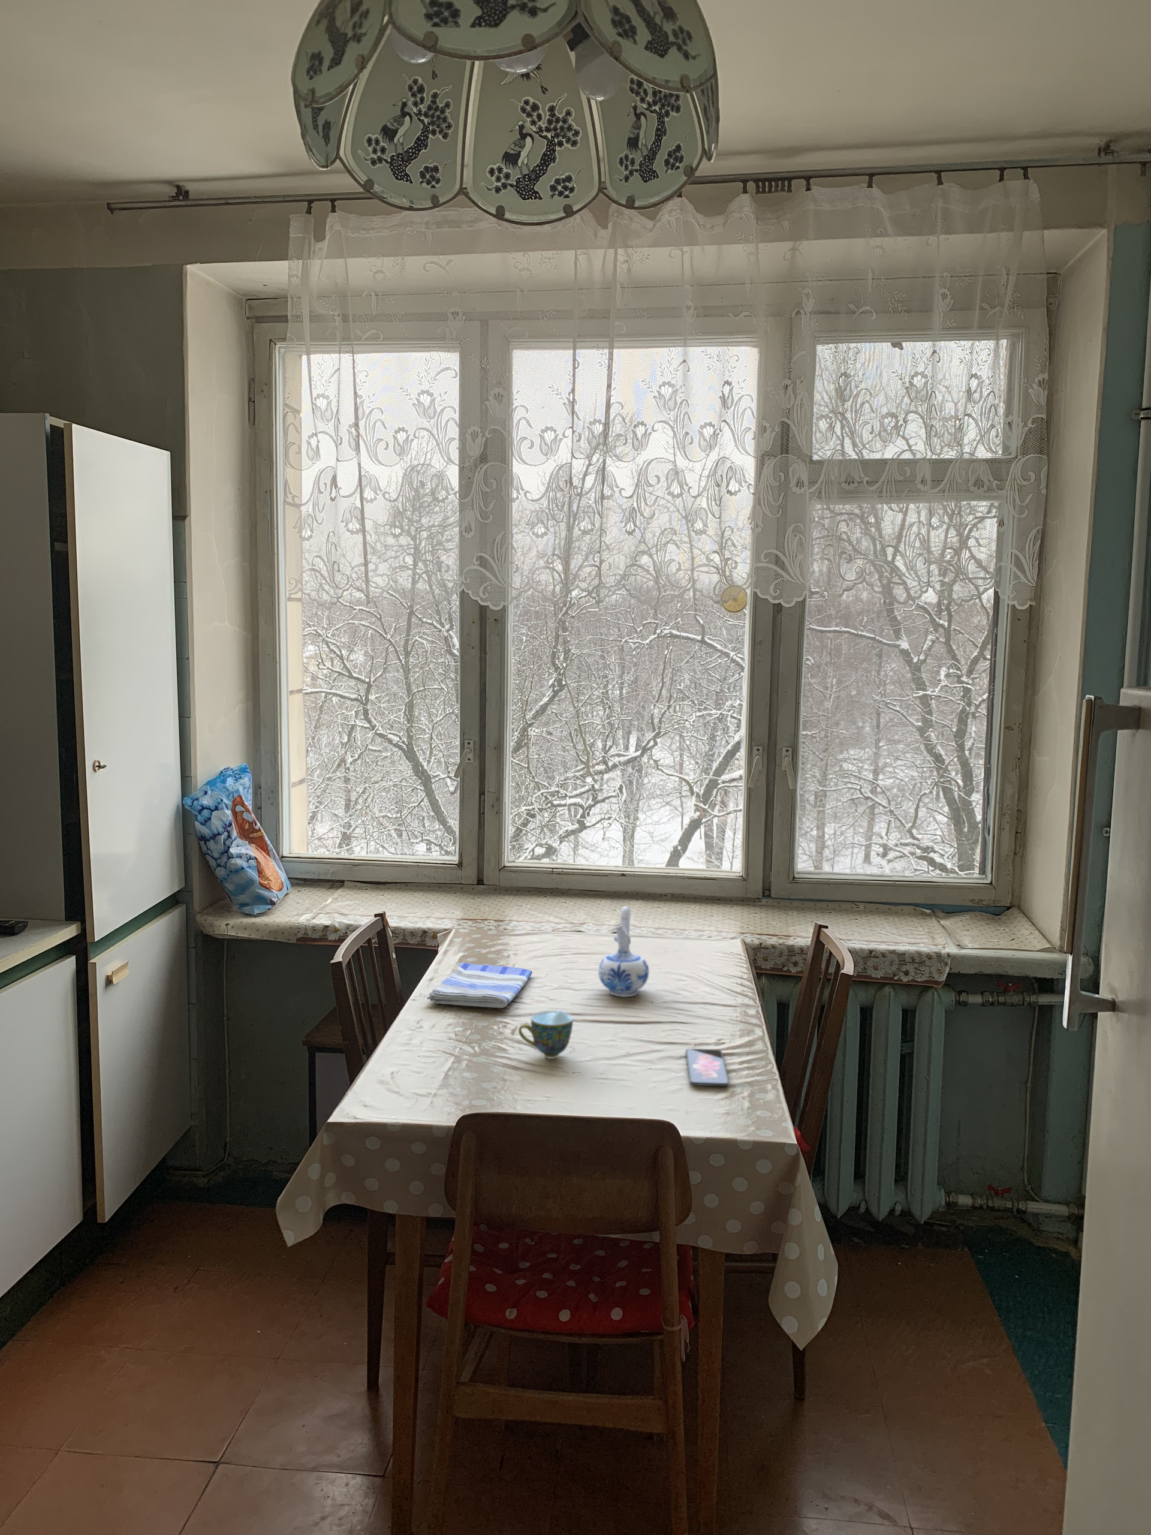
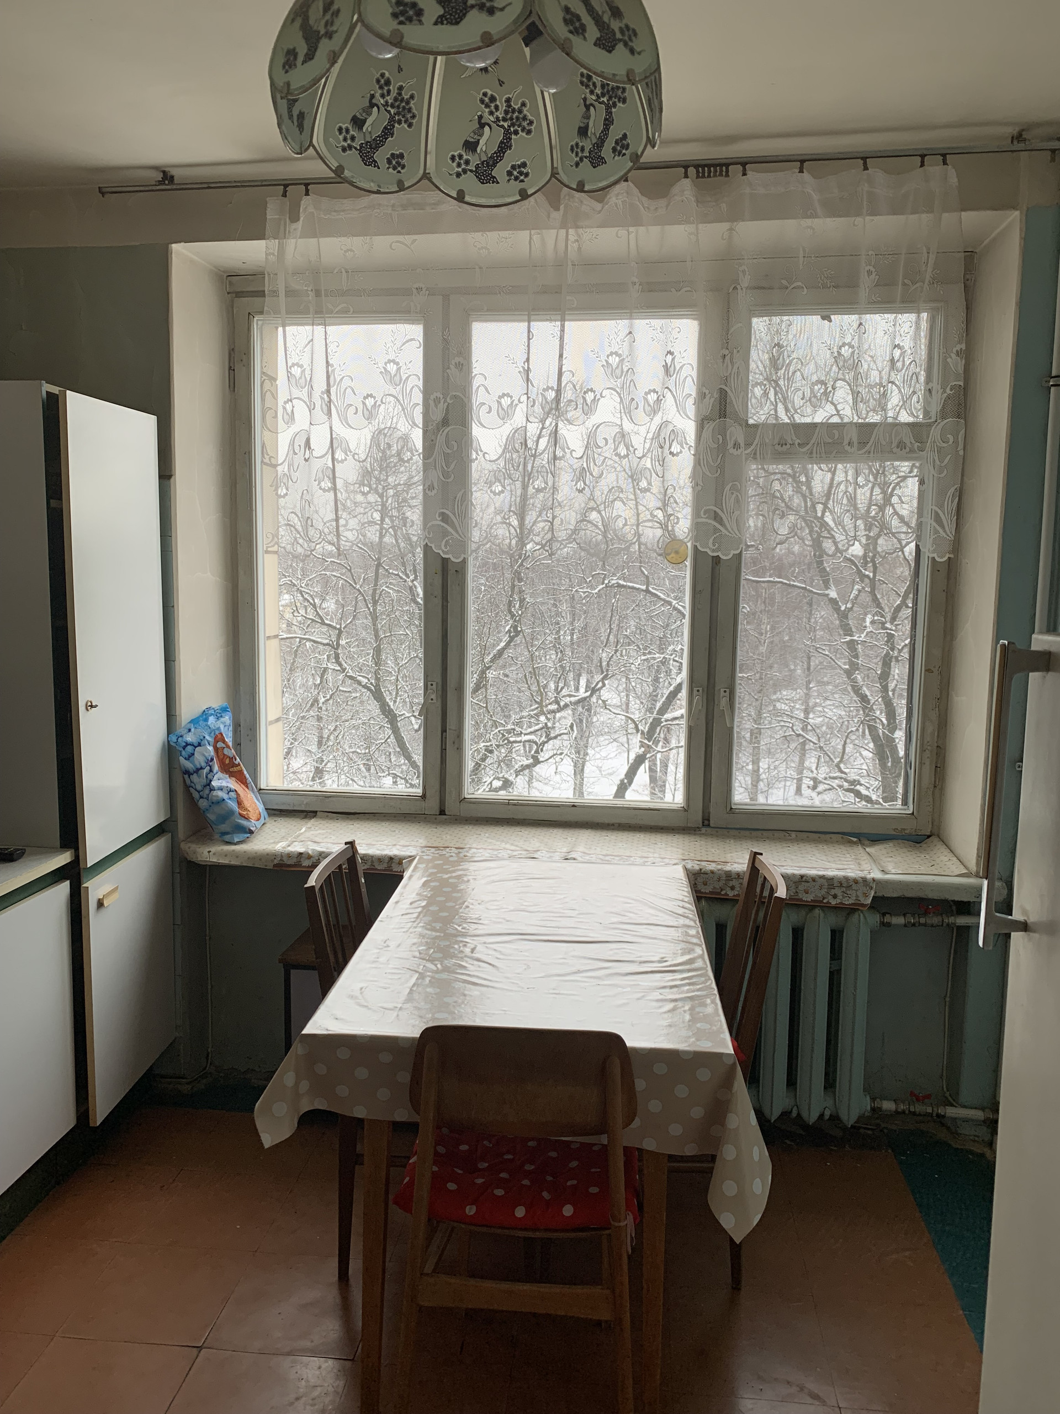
- ceramic pitcher [597,906,649,998]
- smartphone [686,1048,729,1087]
- dish towel [427,962,533,1008]
- teacup [517,1009,574,1060]
